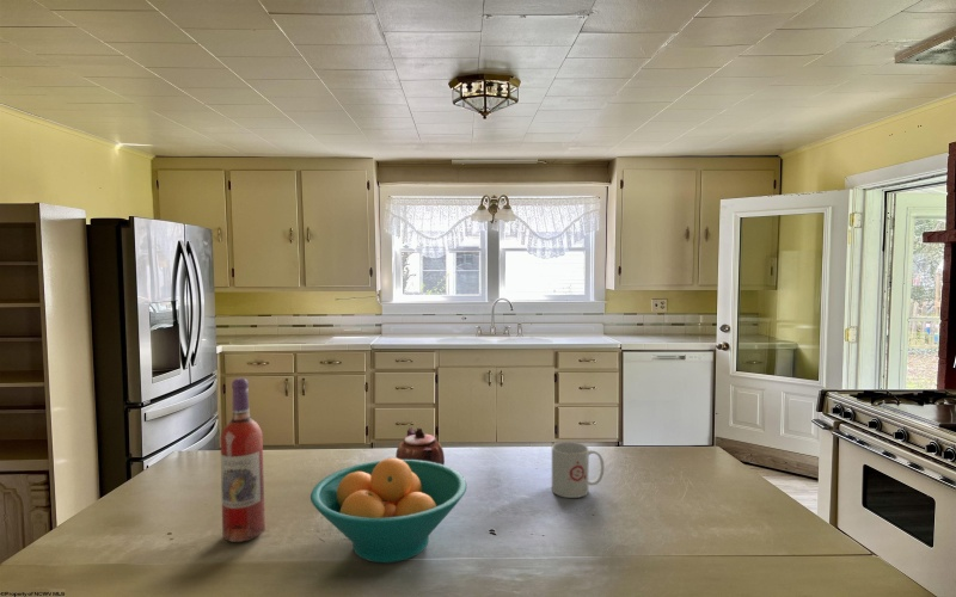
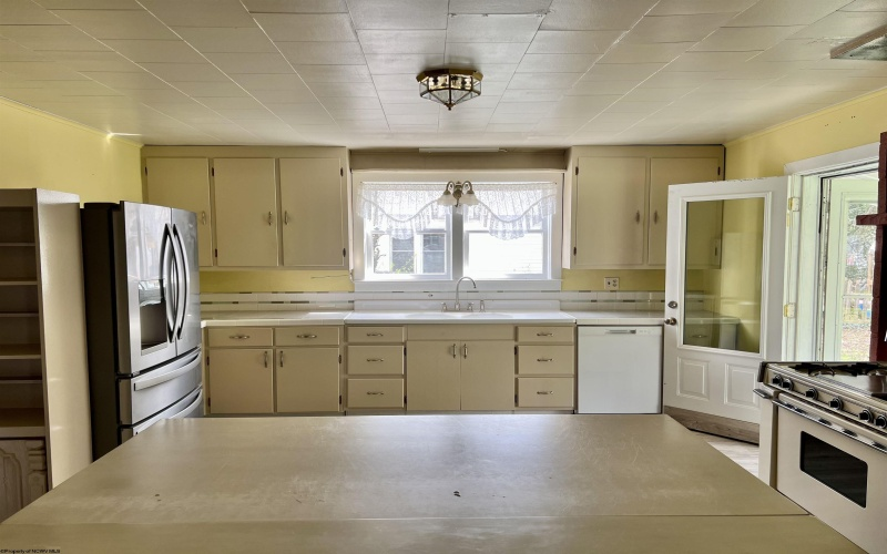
- fruit bowl [310,457,467,564]
- wine bottle [219,377,266,543]
- teapot [394,426,446,466]
- mug [551,441,606,499]
